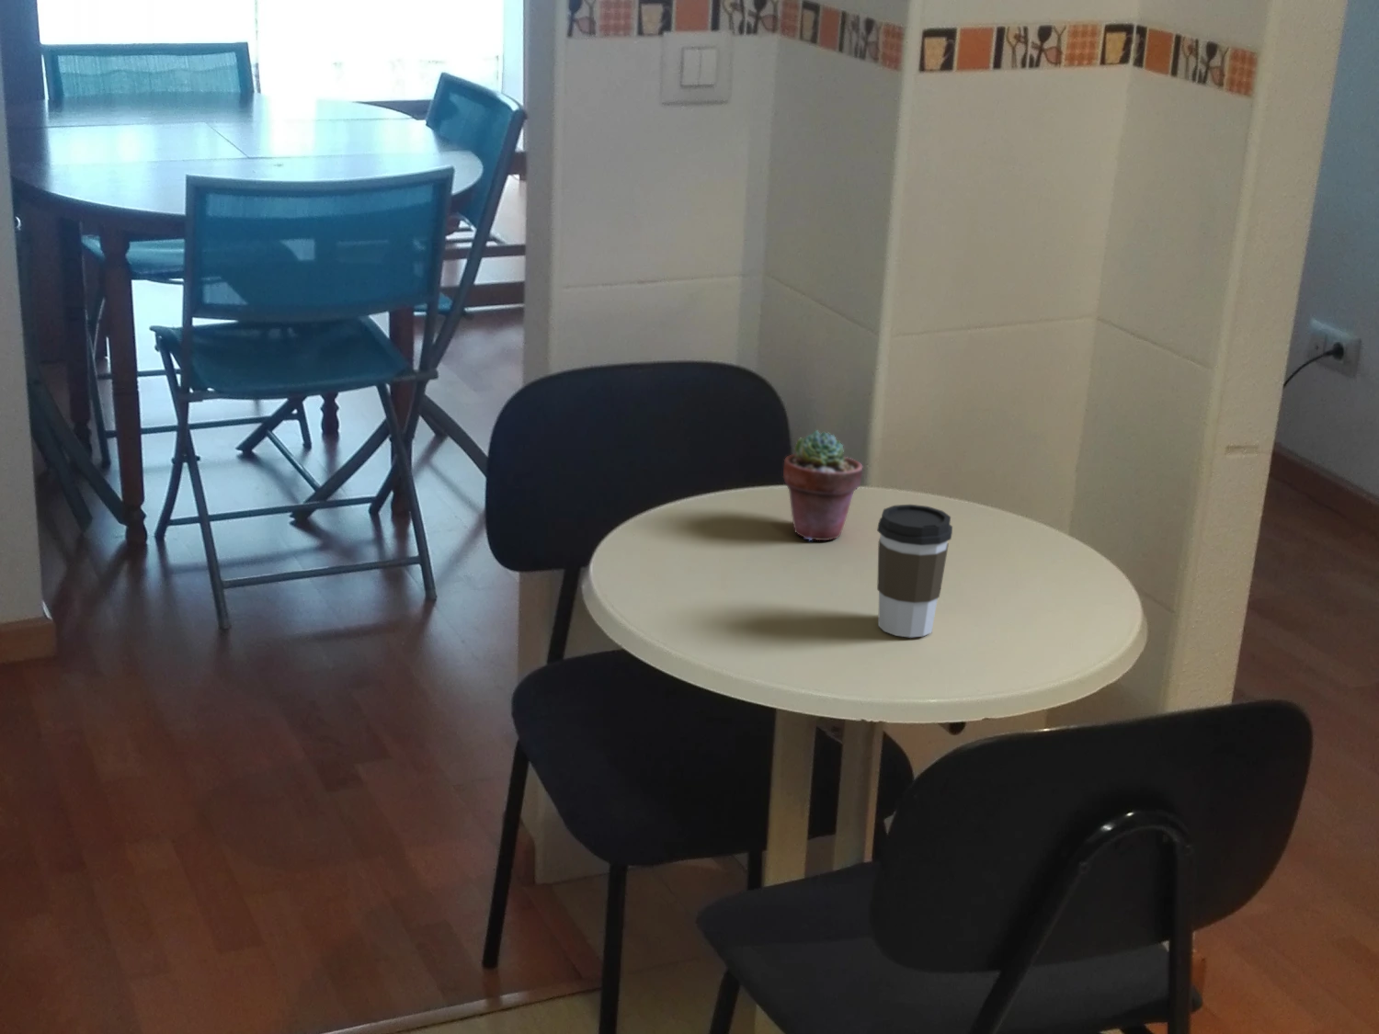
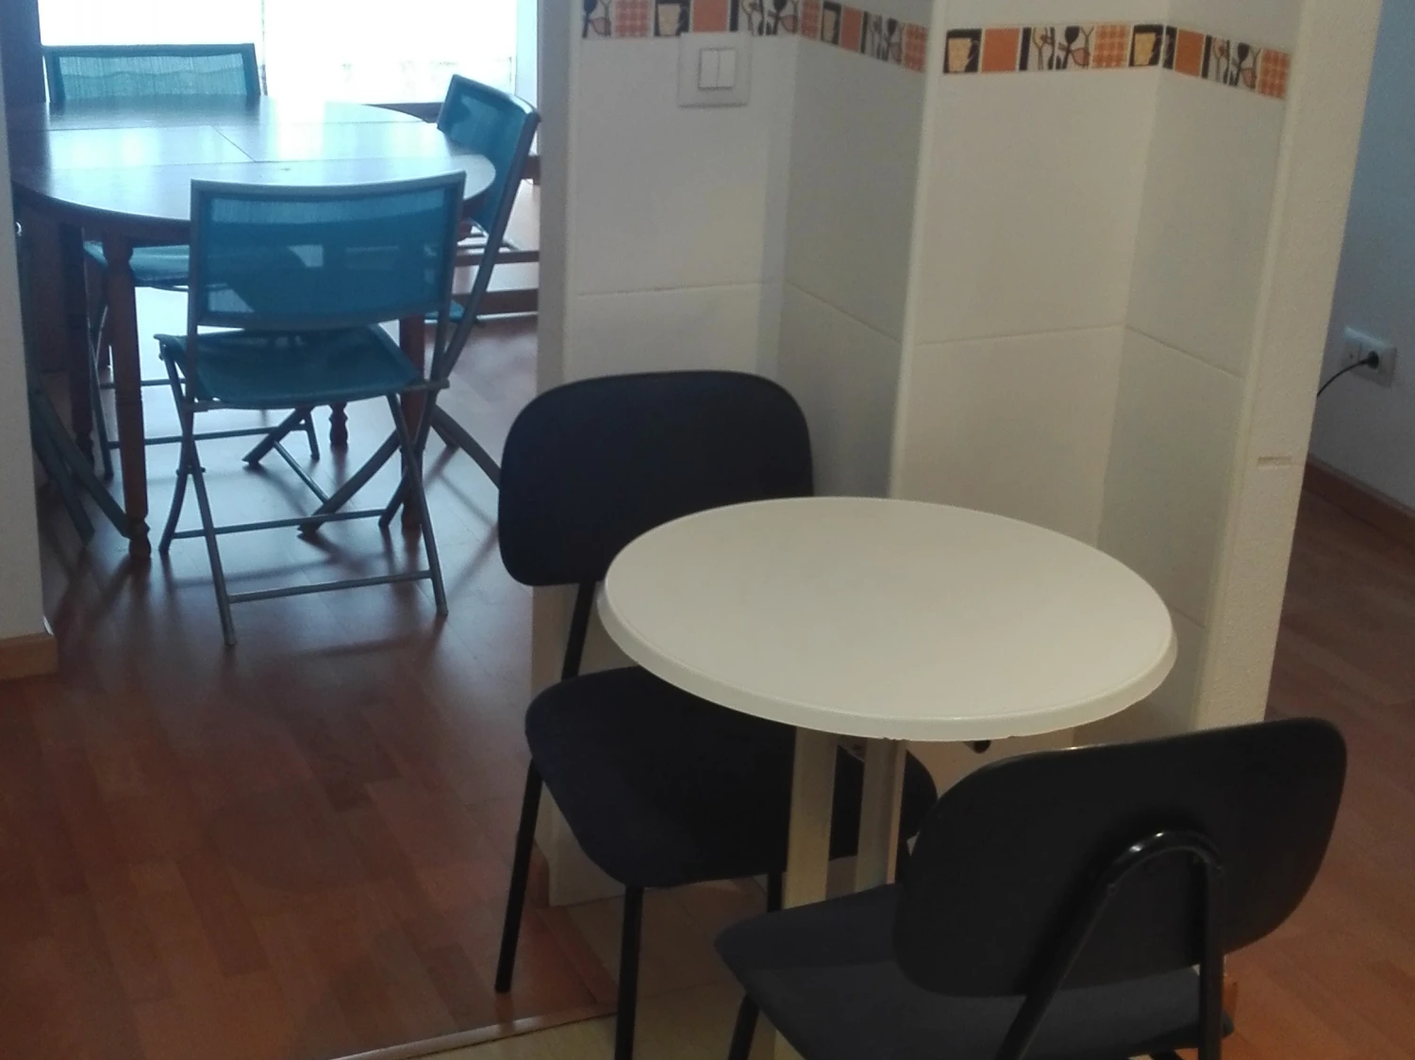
- coffee cup [876,504,953,639]
- potted succulent [783,429,863,541]
